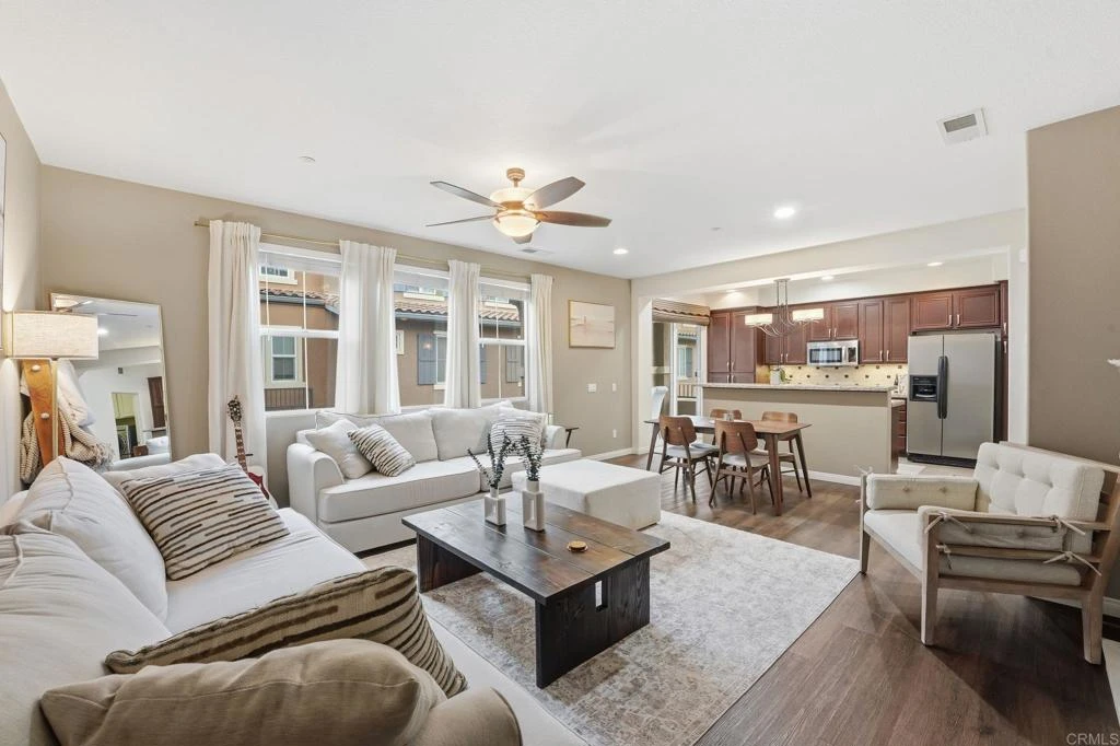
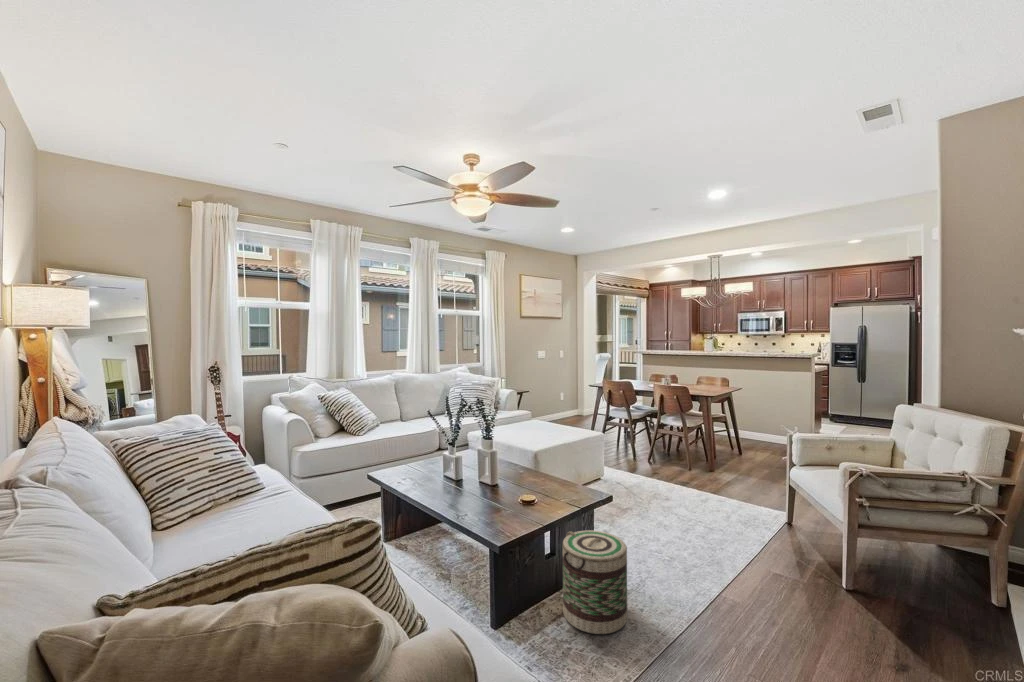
+ basket [562,529,628,635]
